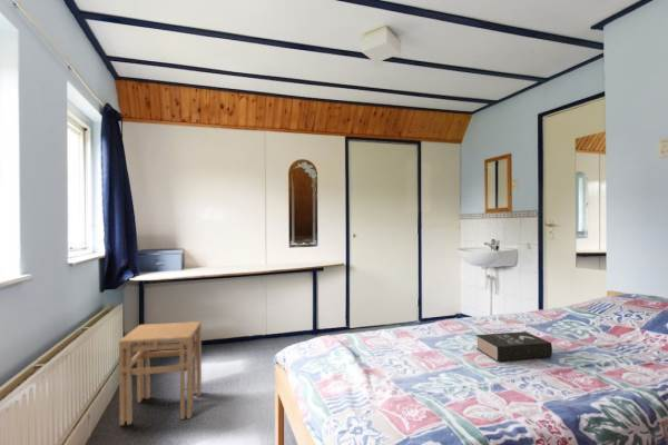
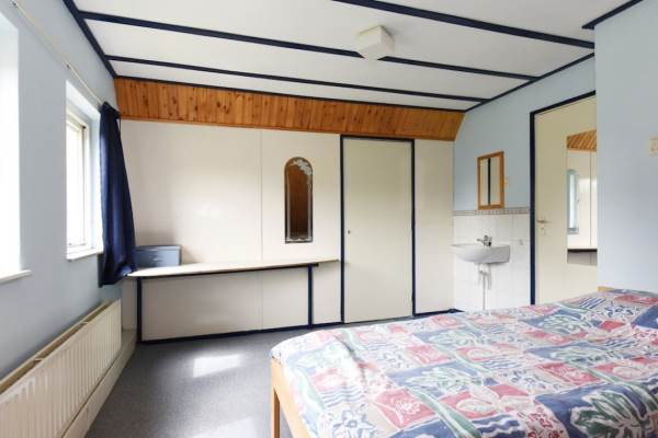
- book [475,330,553,363]
- stool [118,320,203,426]
